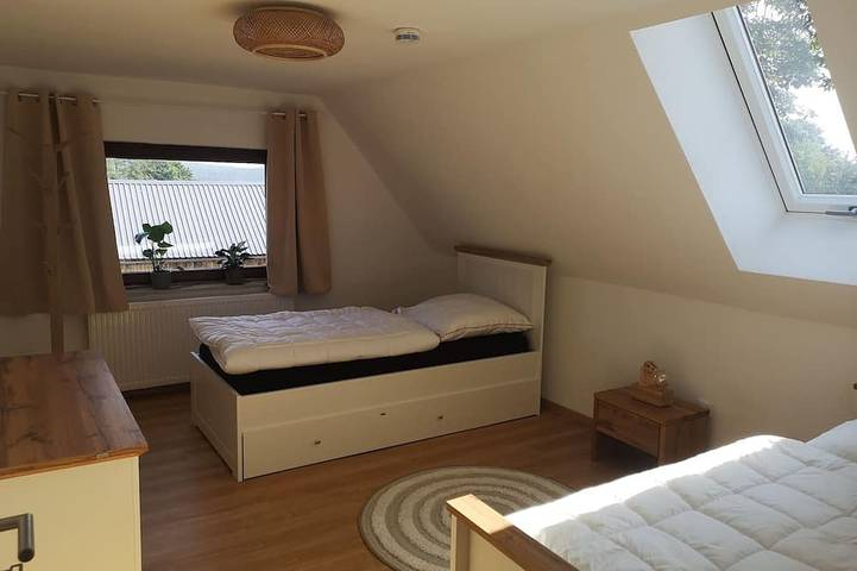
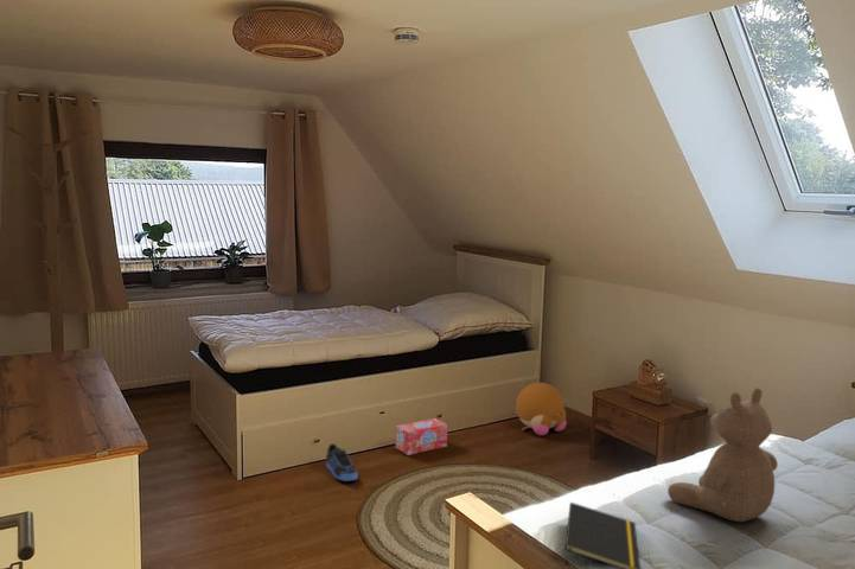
+ notepad [564,501,642,569]
+ teddy bear [666,386,779,523]
+ box [395,417,448,456]
+ sneaker [325,442,359,482]
+ plush toy [515,382,568,436]
